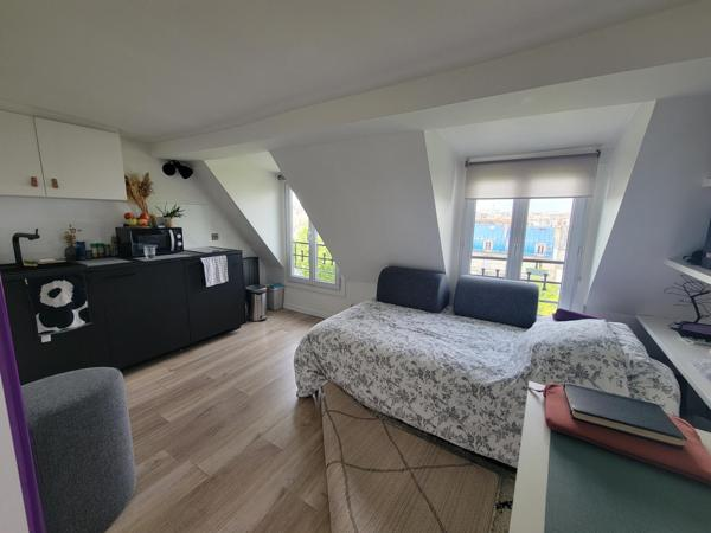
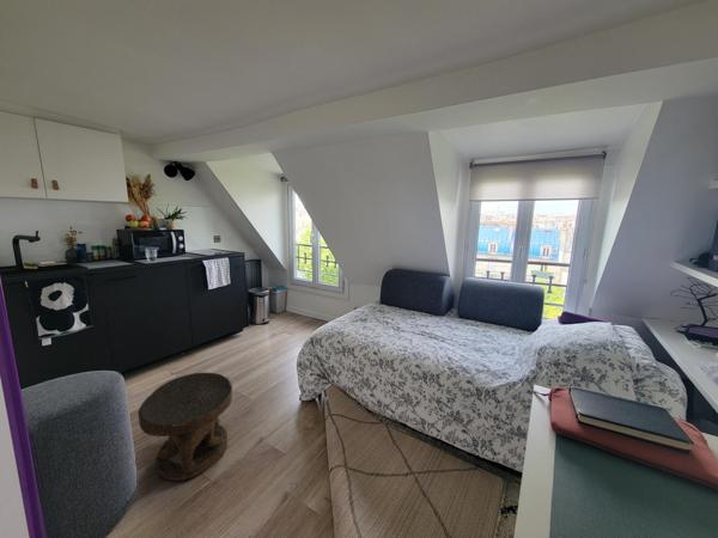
+ side table [138,372,233,482]
